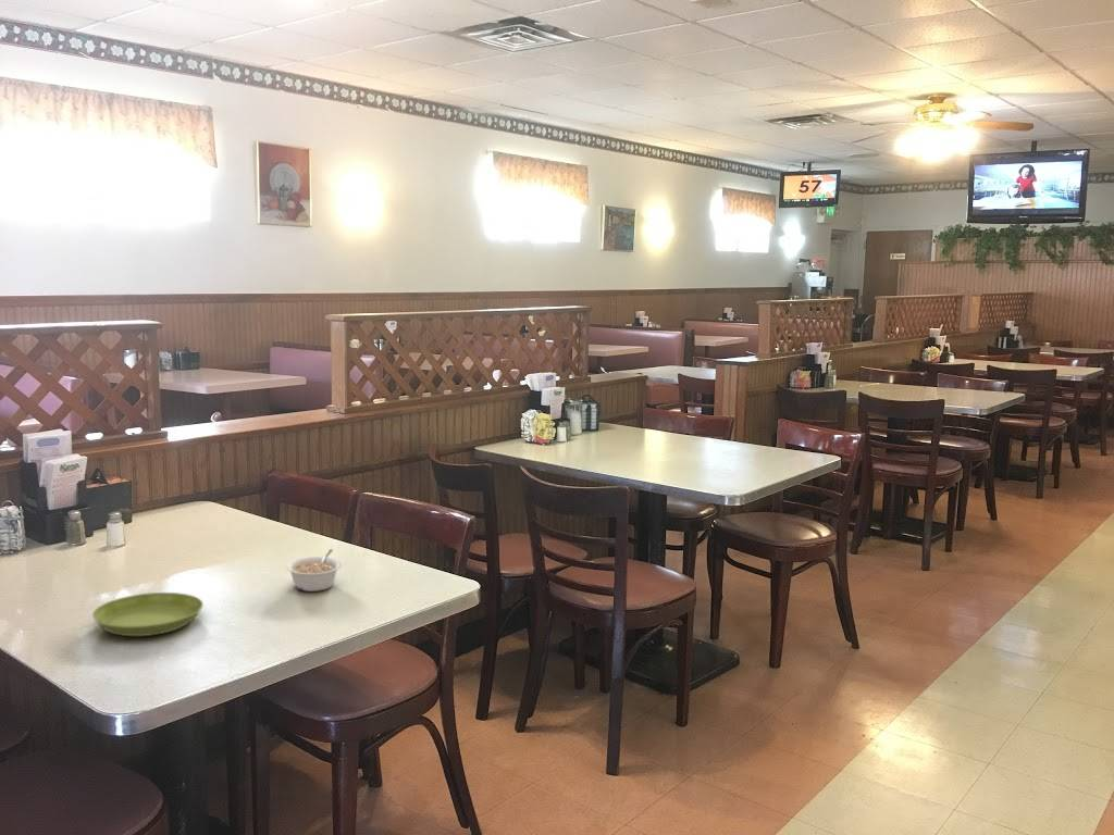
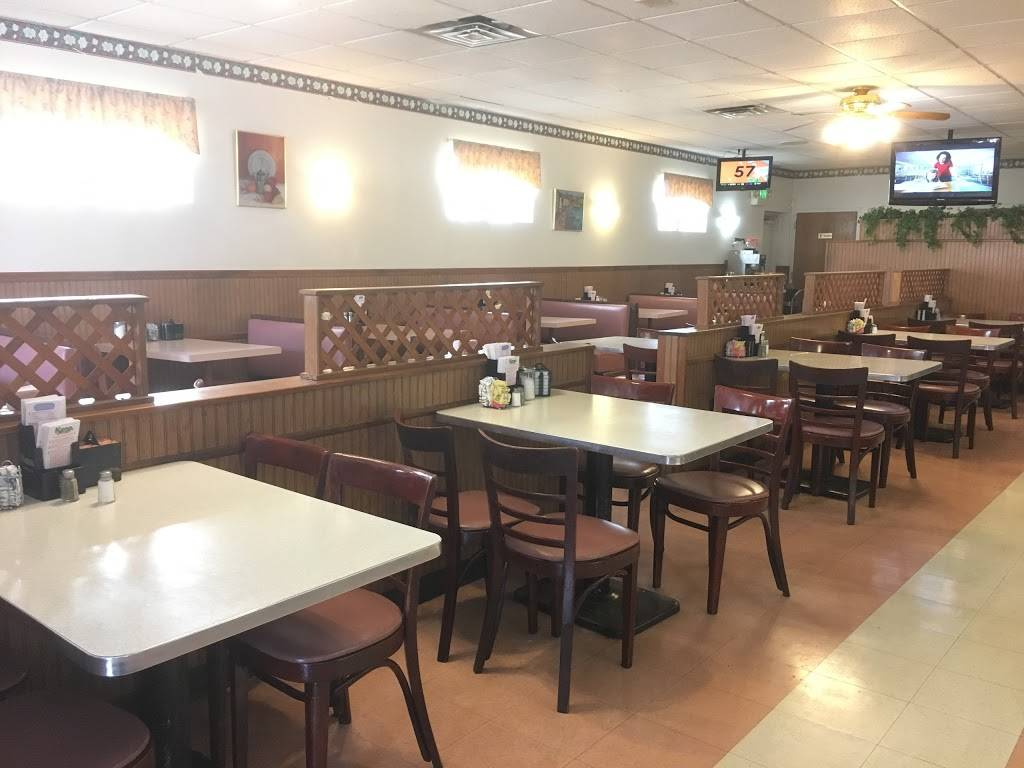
- saucer [91,591,205,637]
- legume [285,548,343,593]
